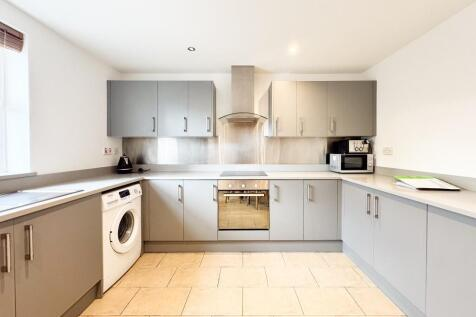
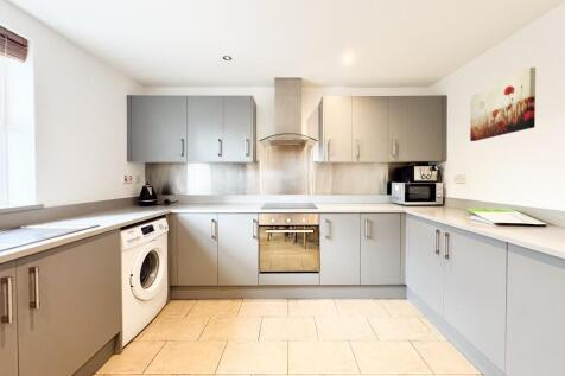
+ wall art [469,66,537,142]
